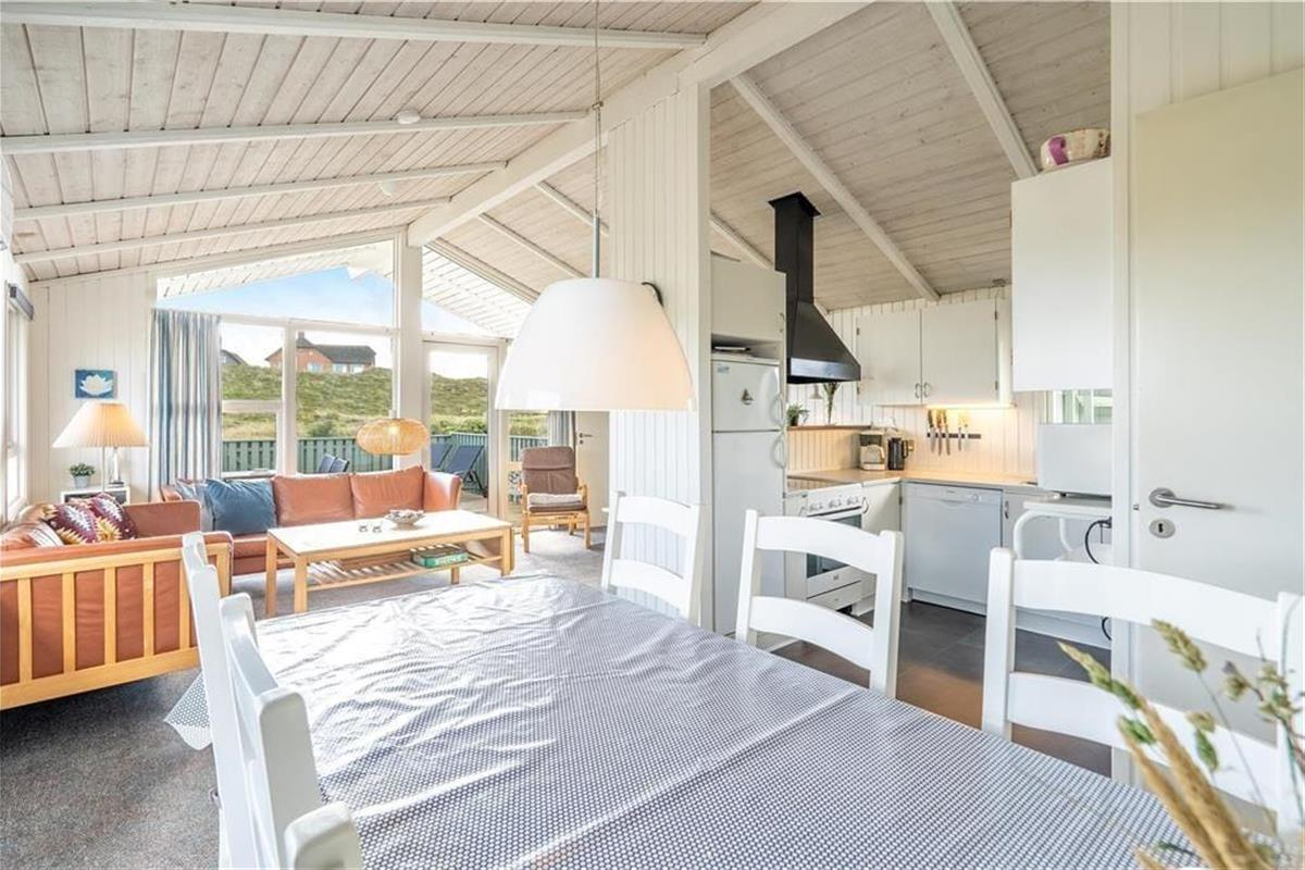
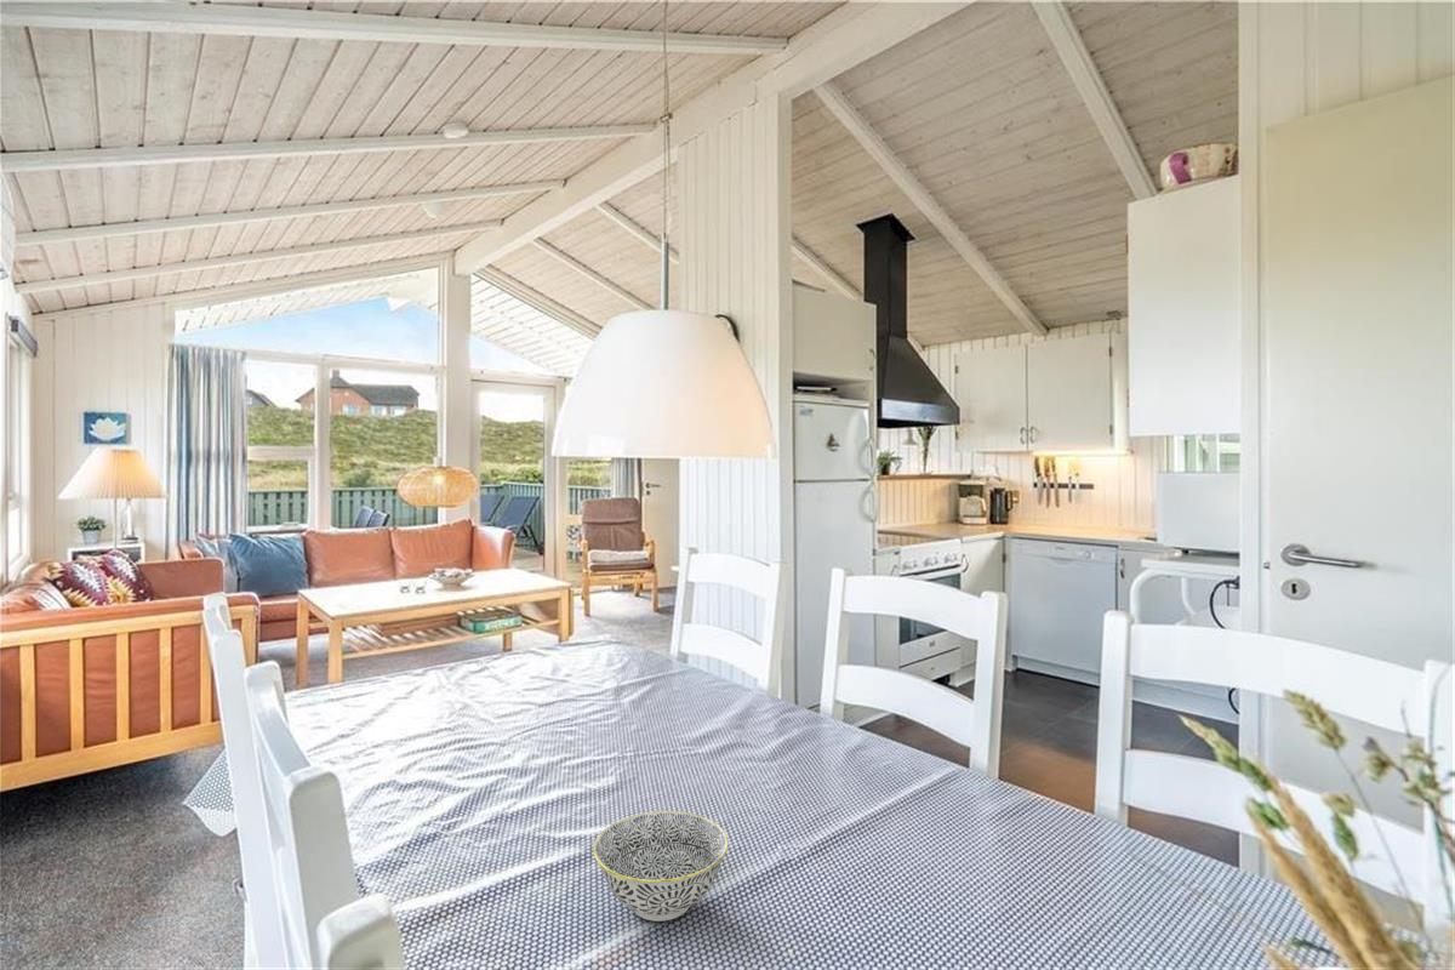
+ bowl [592,810,729,923]
